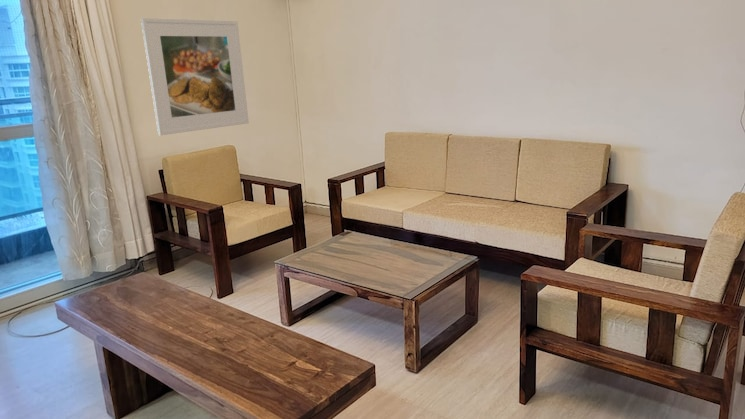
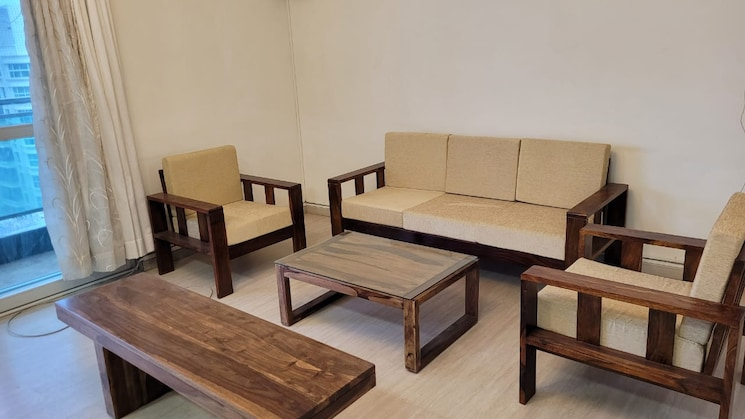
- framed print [140,17,250,136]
